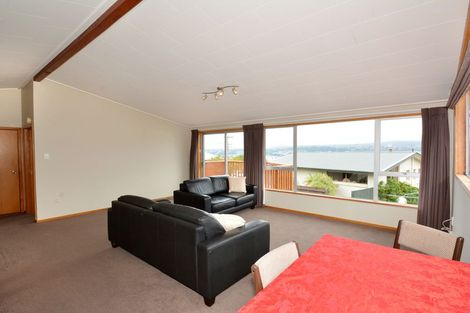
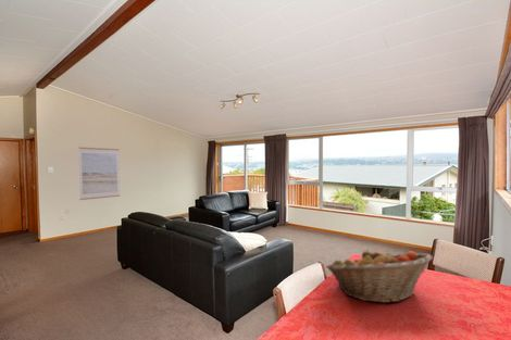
+ fruit basket [325,249,434,304]
+ wall art [78,147,121,201]
